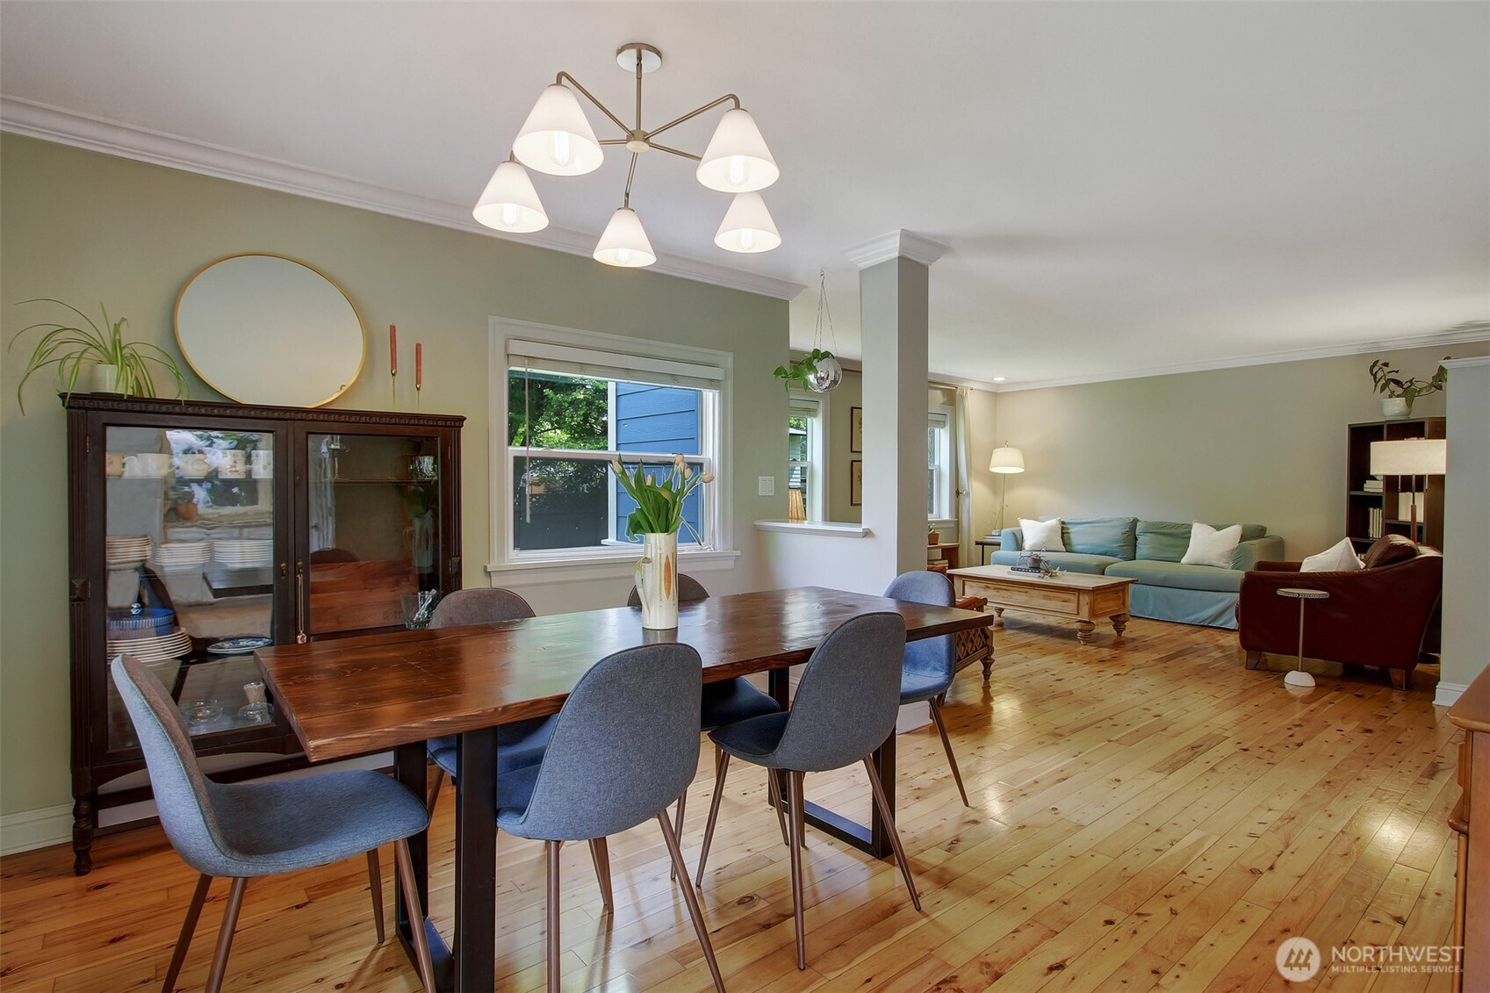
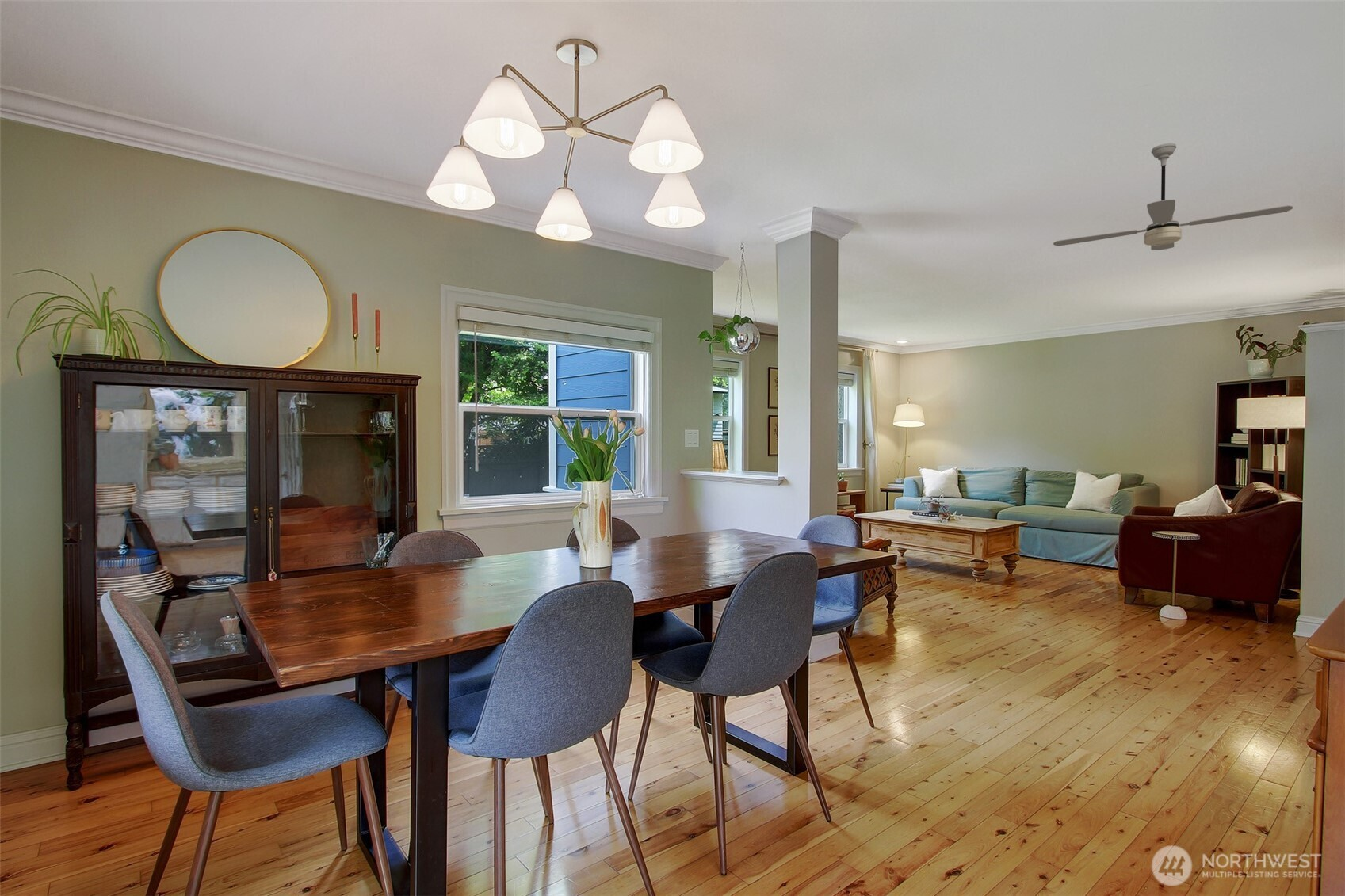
+ ceiling fan [1053,143,1293,251]
